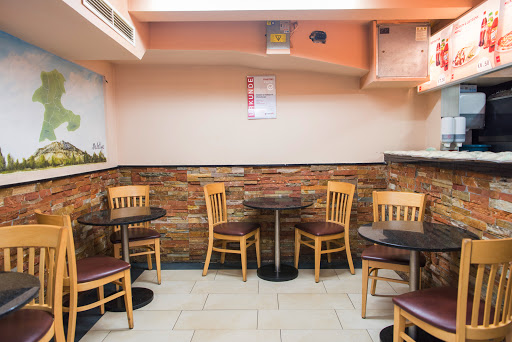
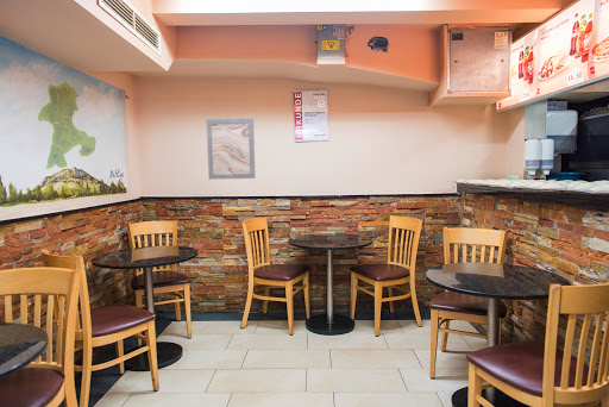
+ wall art [206,118,257,181]
